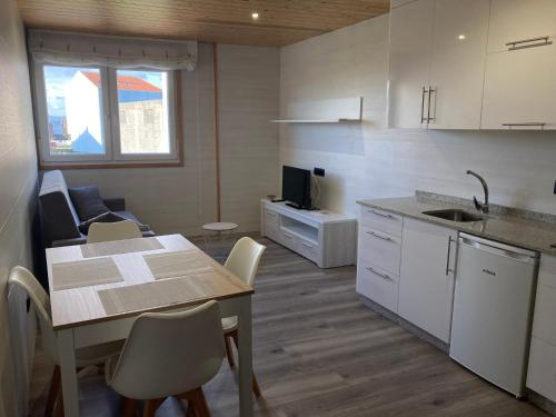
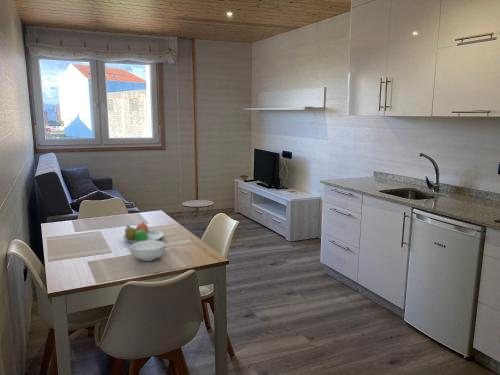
+ cereal bowl [129,240,166,262]
+ fruit bowl [122,221,165,244]
